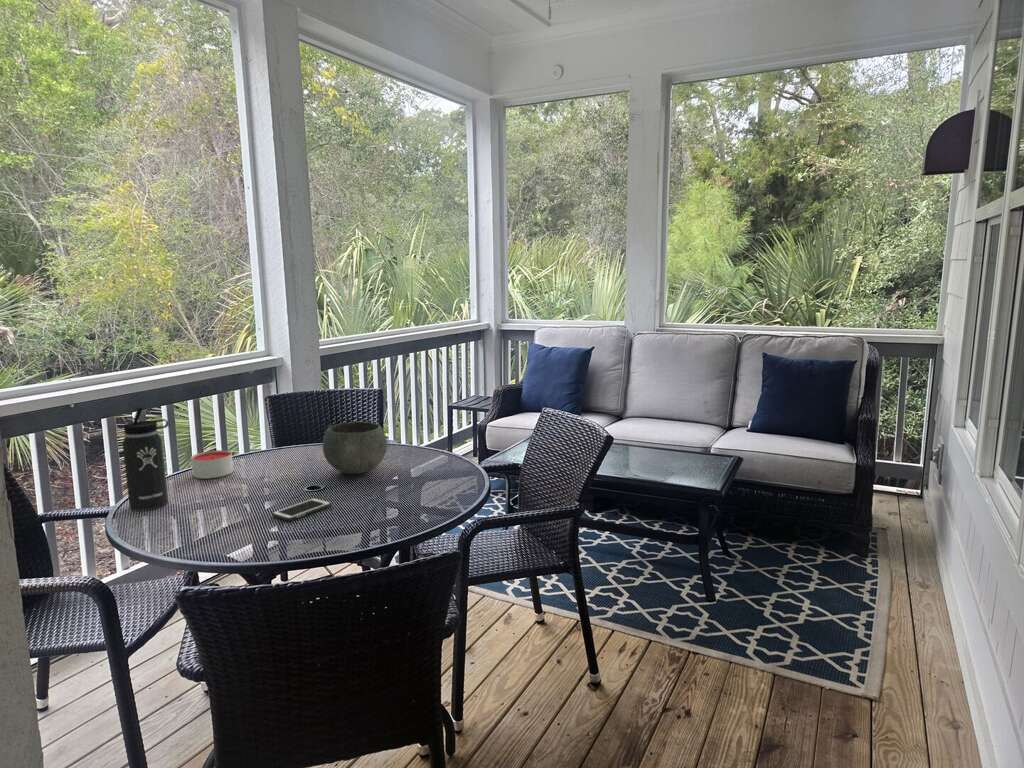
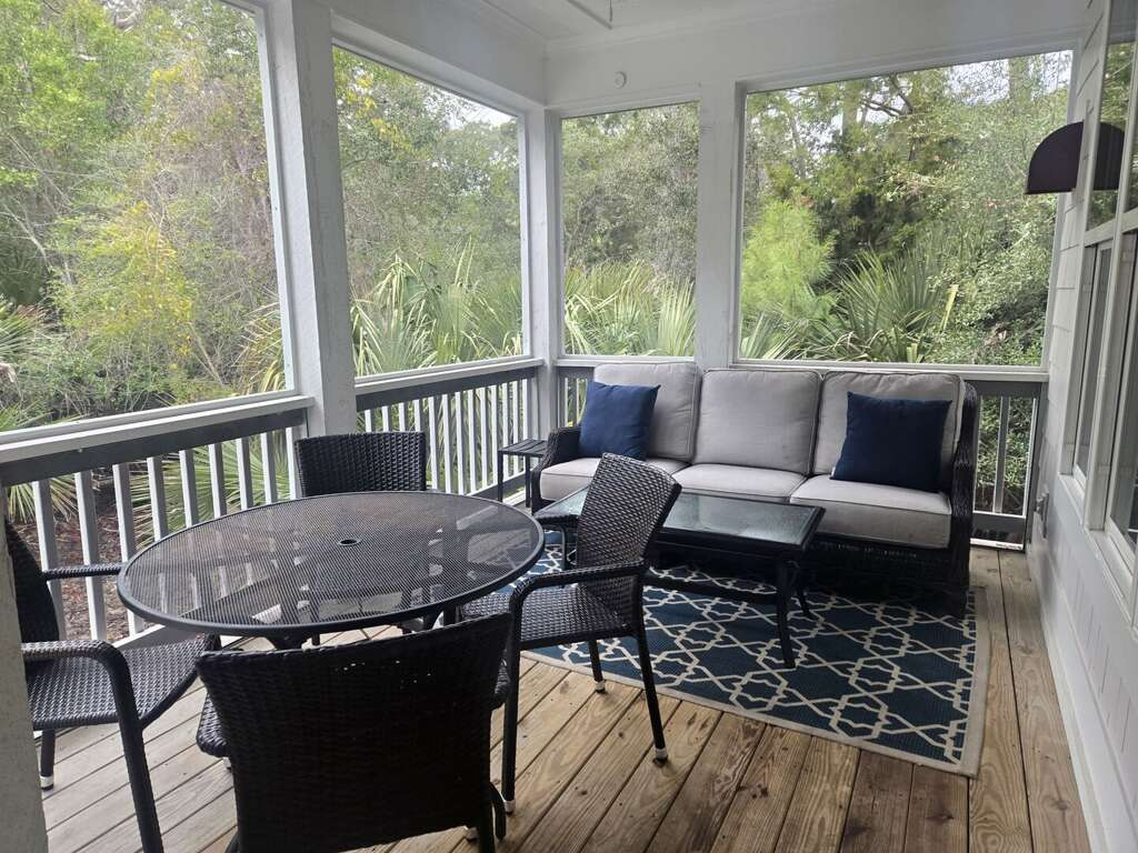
- candle [190,449,234,480]
- cell phone [271,497,332,522]
- bowl [322,420,388,475]
- thermos bottle [121,406,170,512]
